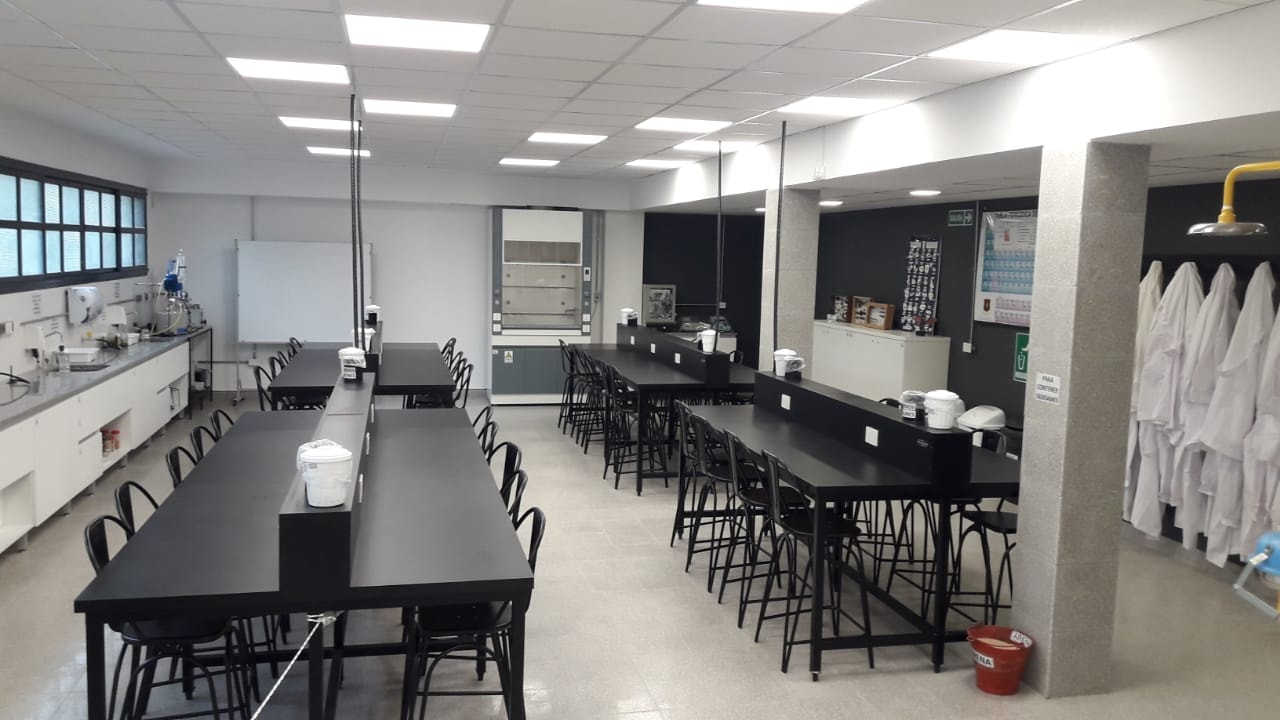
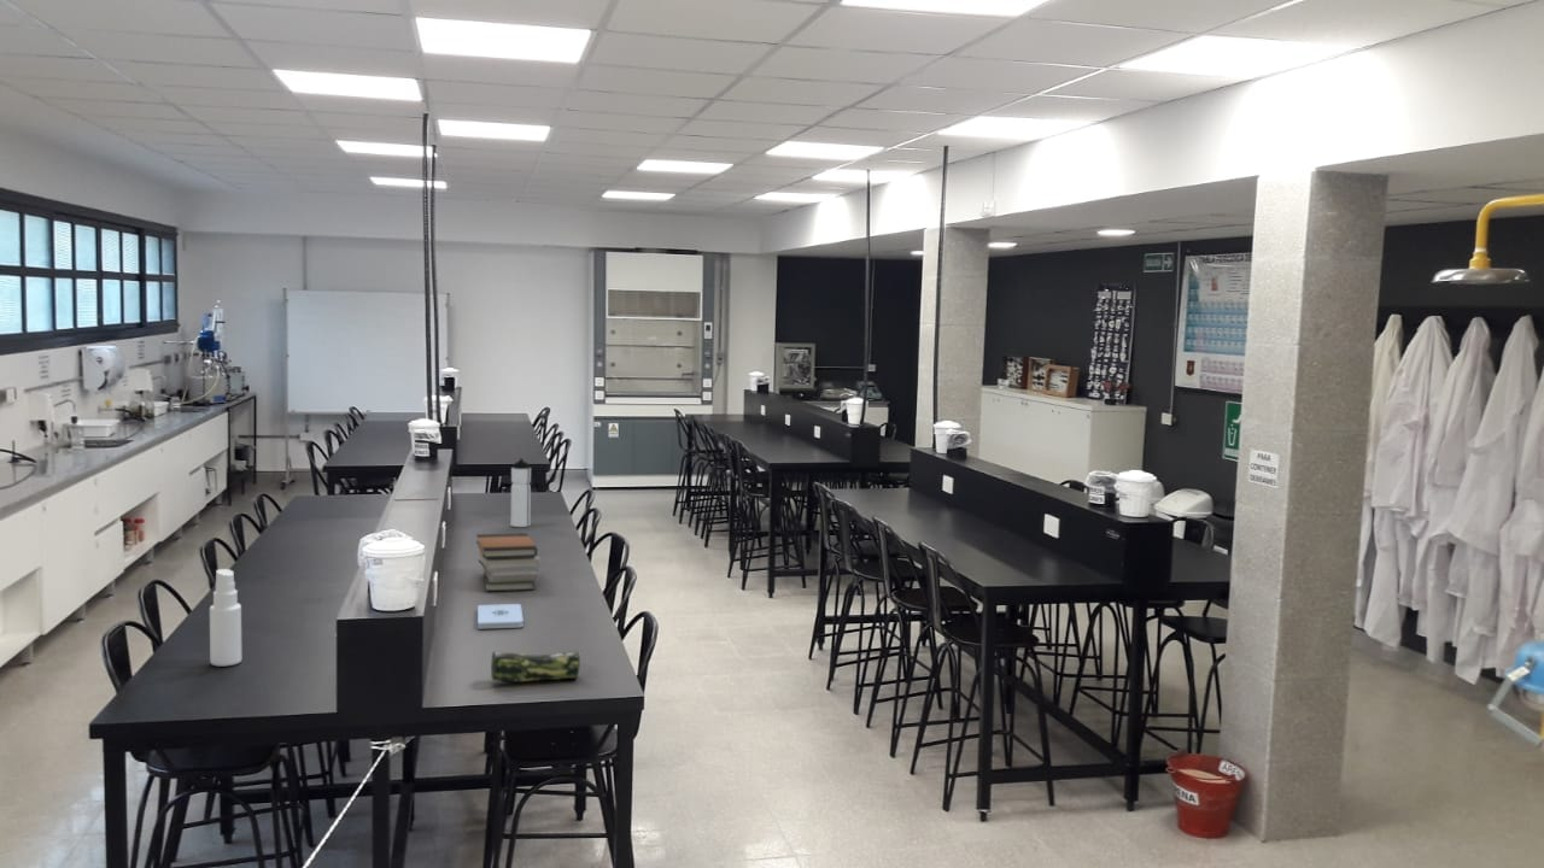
+ pencil case [490,649,584,684]
+ water bottle [510,457,532,528]
+ book stack [475,532,542,592]
+ spray bottle [209,568,242,668]
+ notepad [476,603,525,631]
